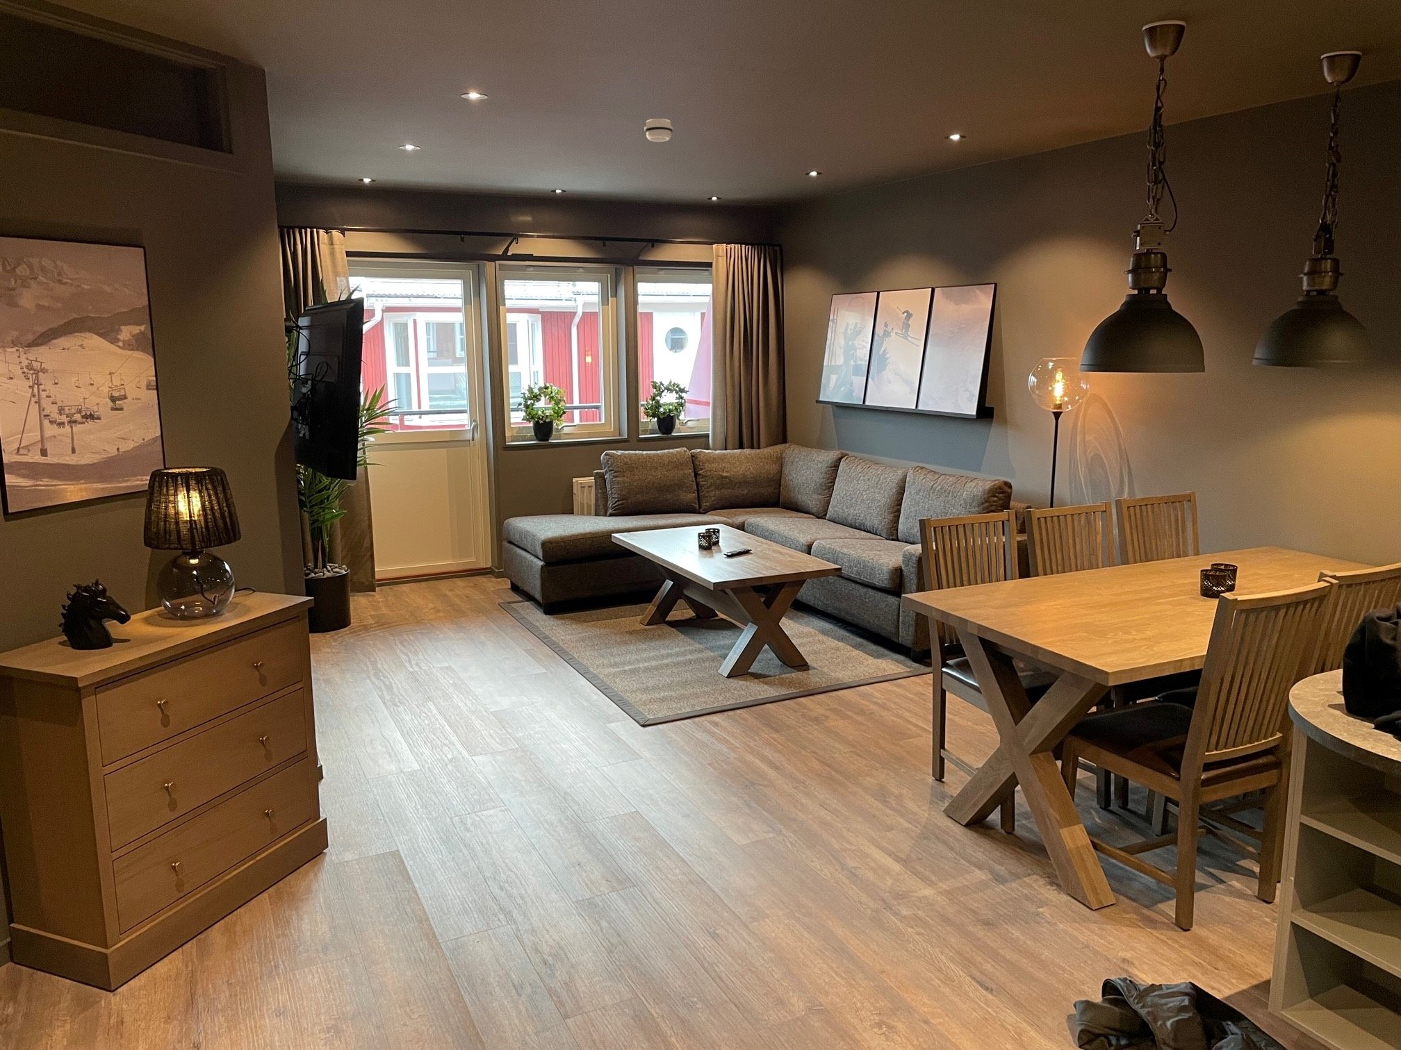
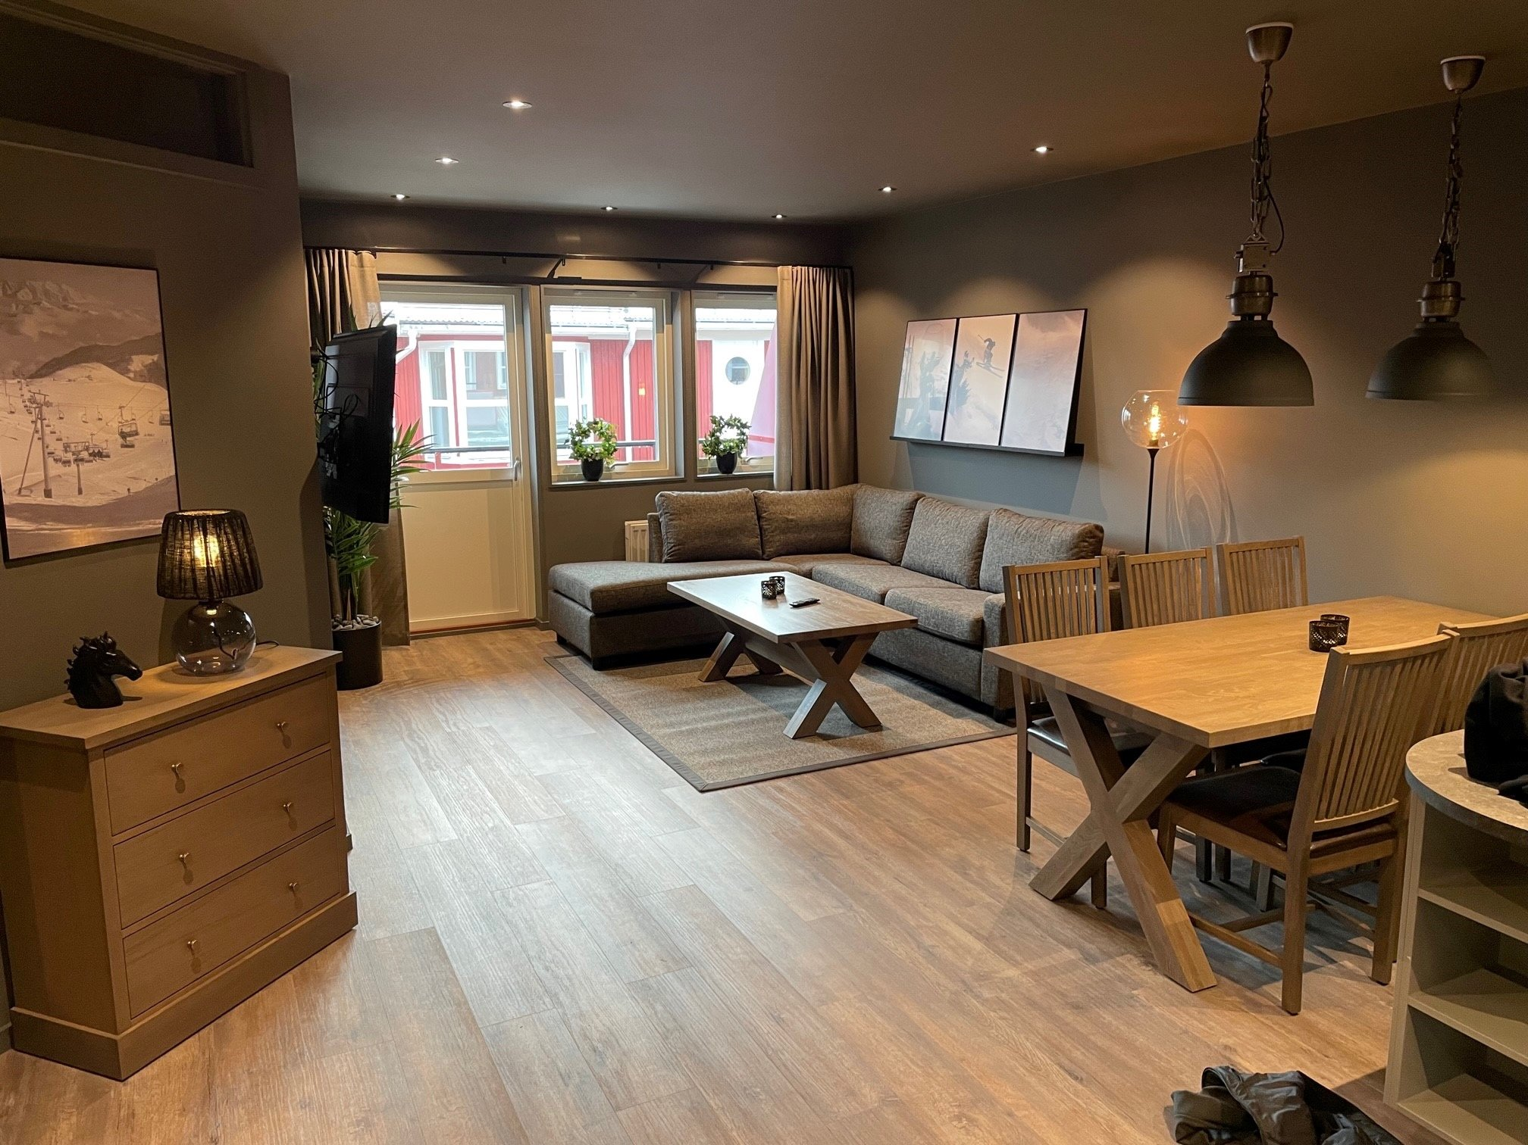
- smoke detector [643,118,673,142]
